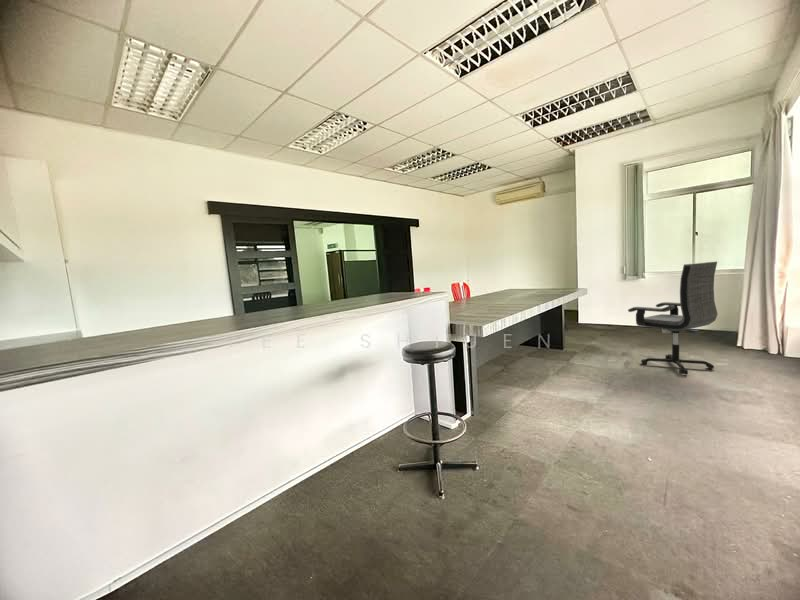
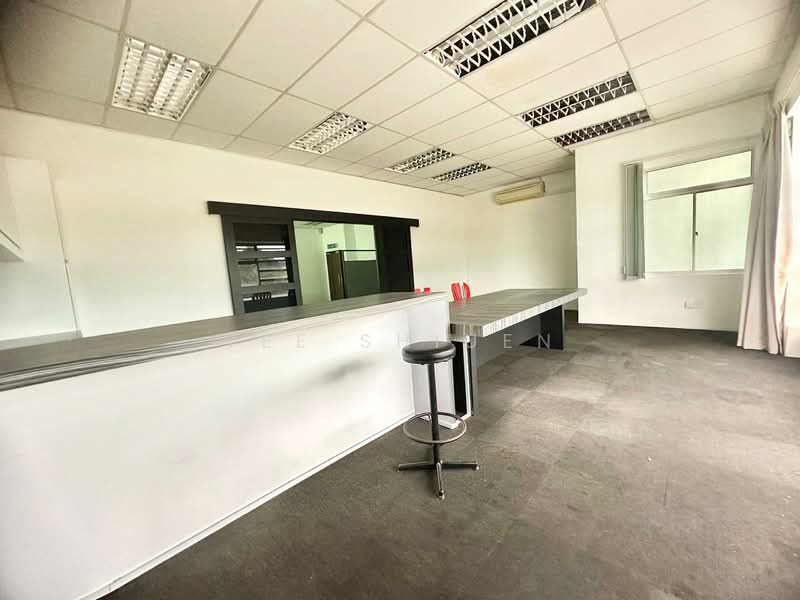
- office chair [627,261,719,375]
